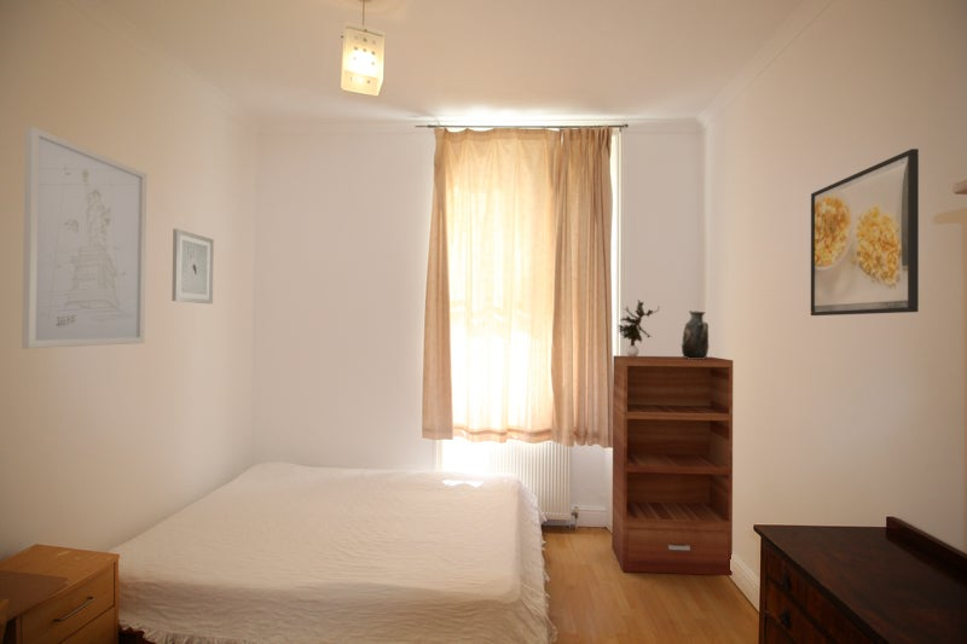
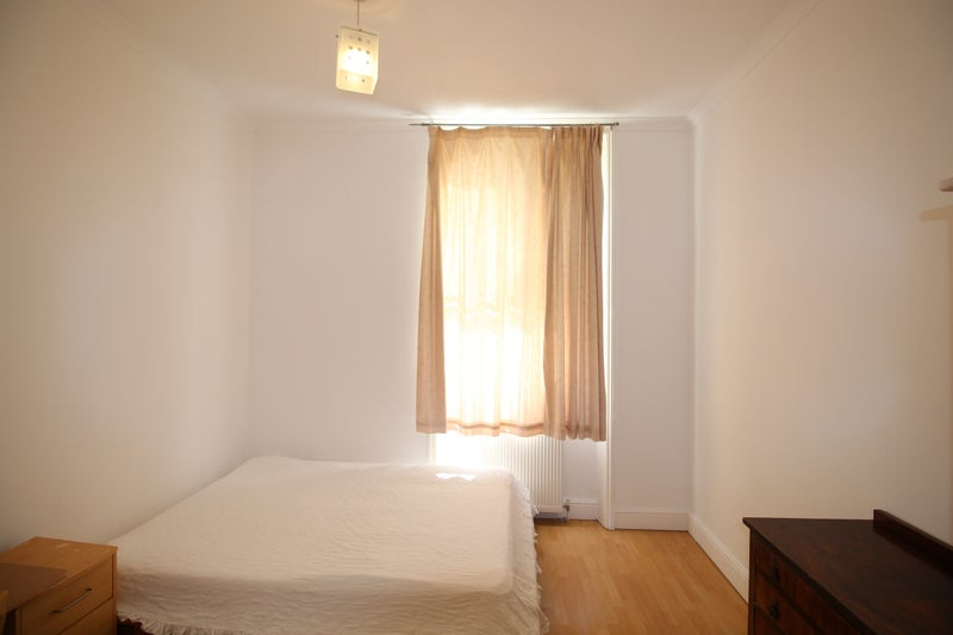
- bookshelf [610,354,734,576]
- wall art [21,124,147,349]
- decorative vase [681,309,710,359]
- potted plant [616,298,661,358]
- wall art [170,228,215,304]
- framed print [810,147,920,317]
